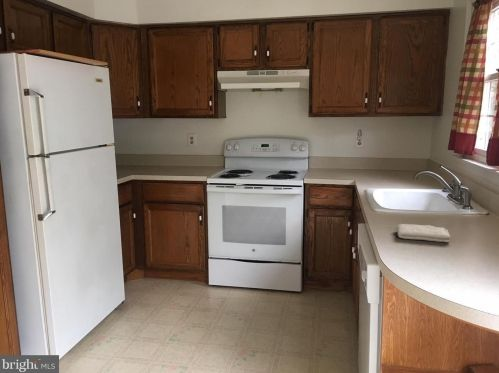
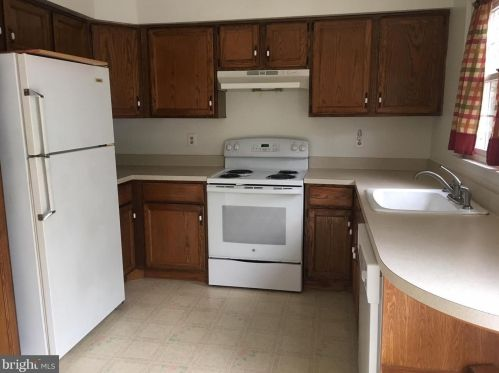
- washcloth [396,223,452,243]
